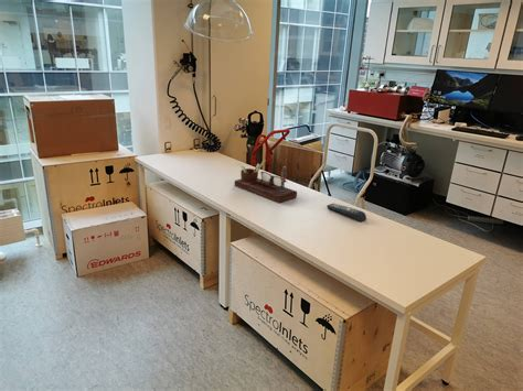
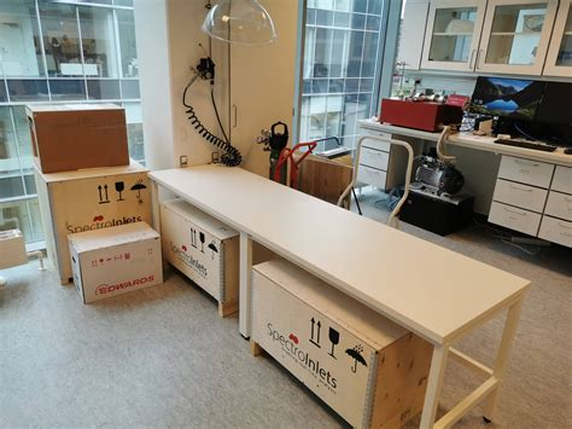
- desk organizer [234,159,298,204]
- remote control [325,203,367,222]
